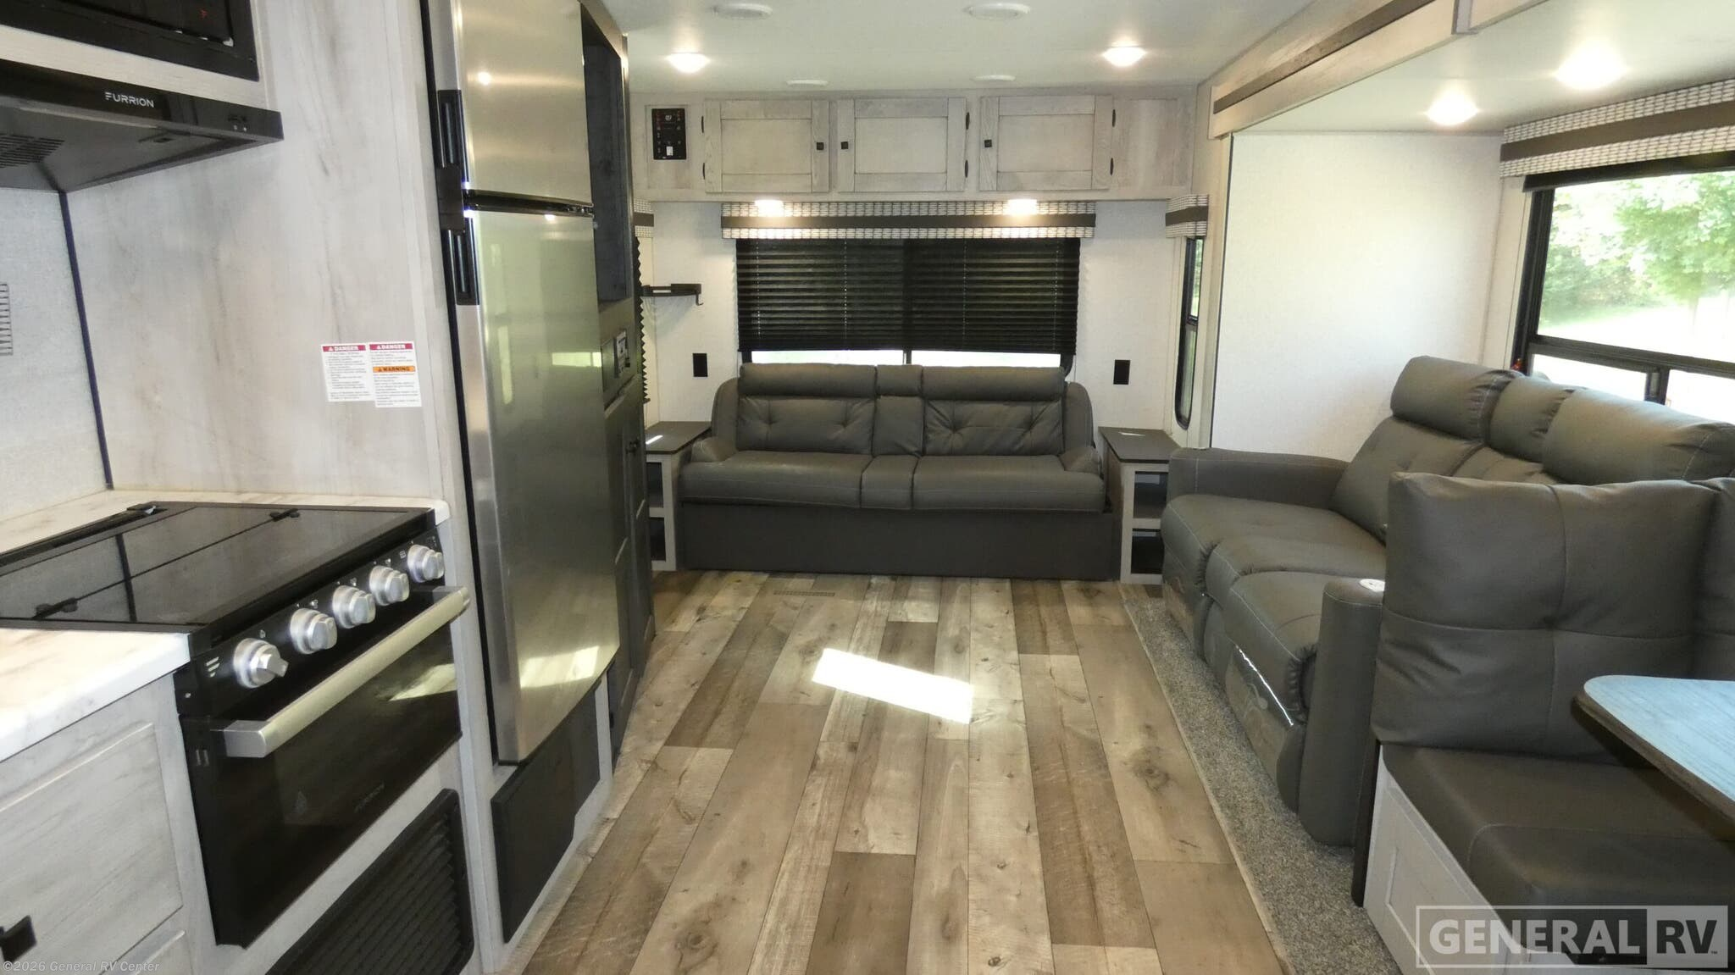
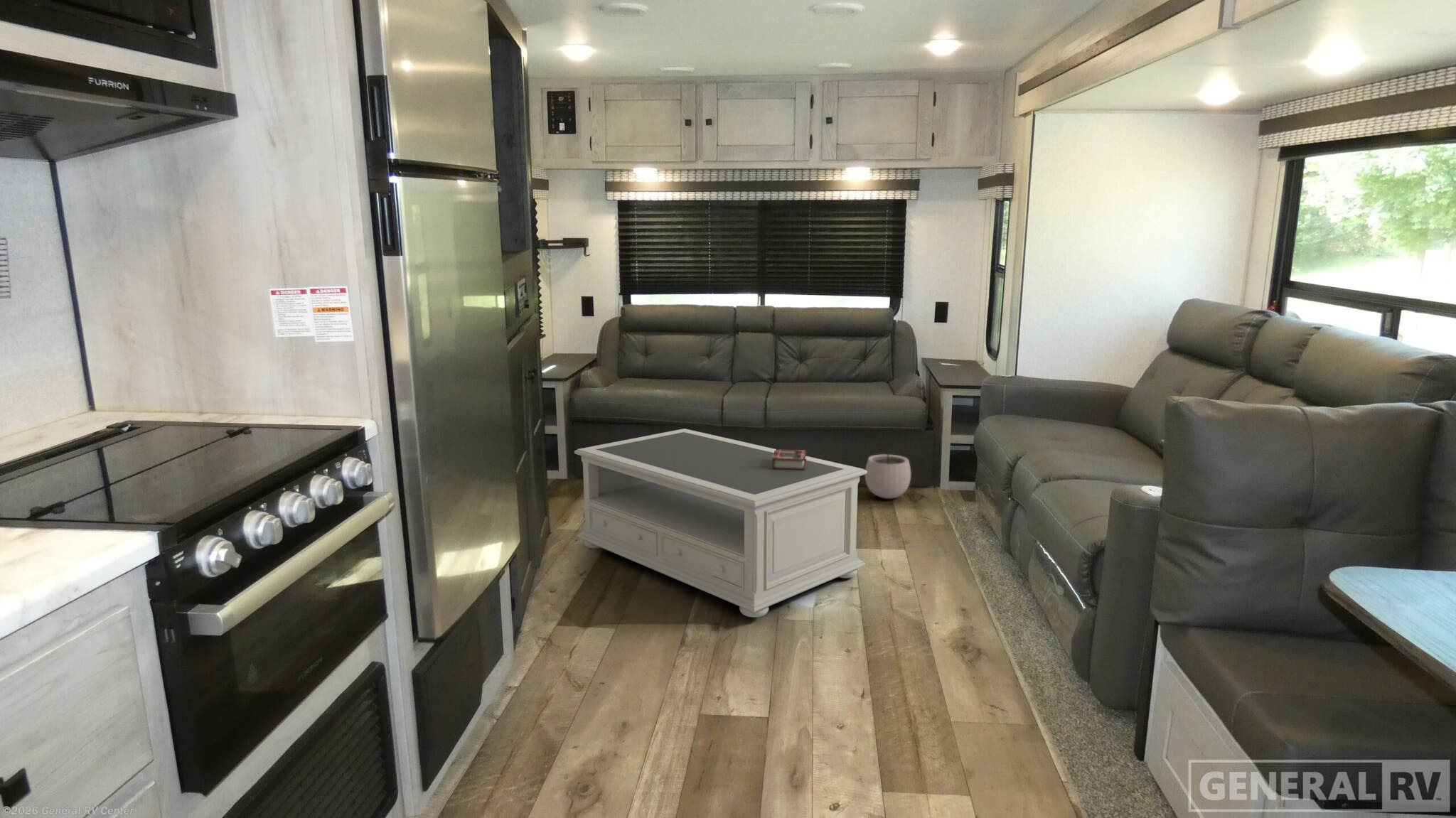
+ plant pot [865,442,911,500]
+ coffee table [574,428,867,618]
+ book [772,448,808,470]
